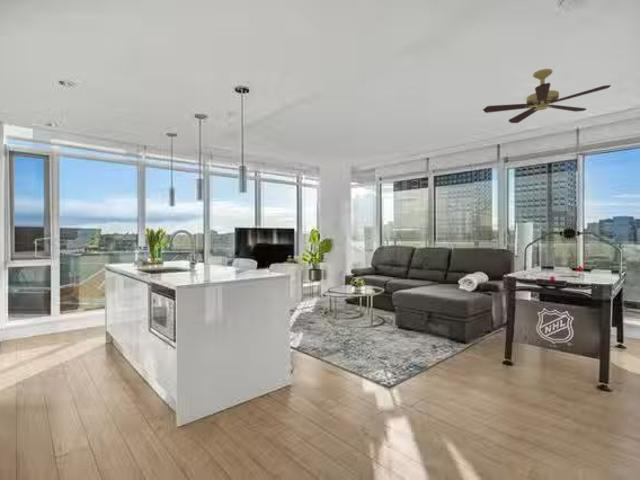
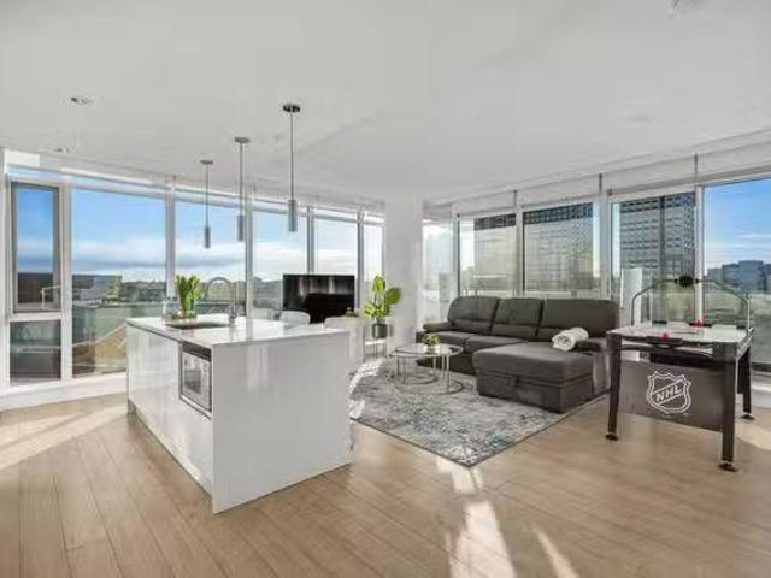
- ceiling fan [482,68,612,124]
